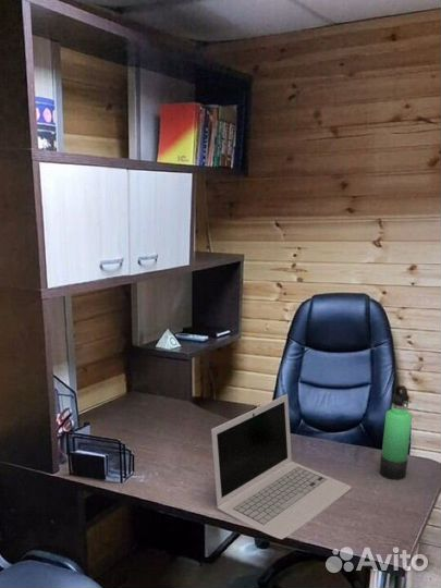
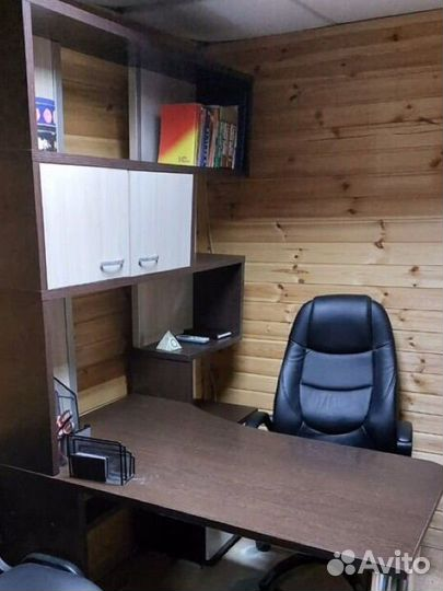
- thermos bottle [379,384,413,481]
- laptop [210,393,353,540]
